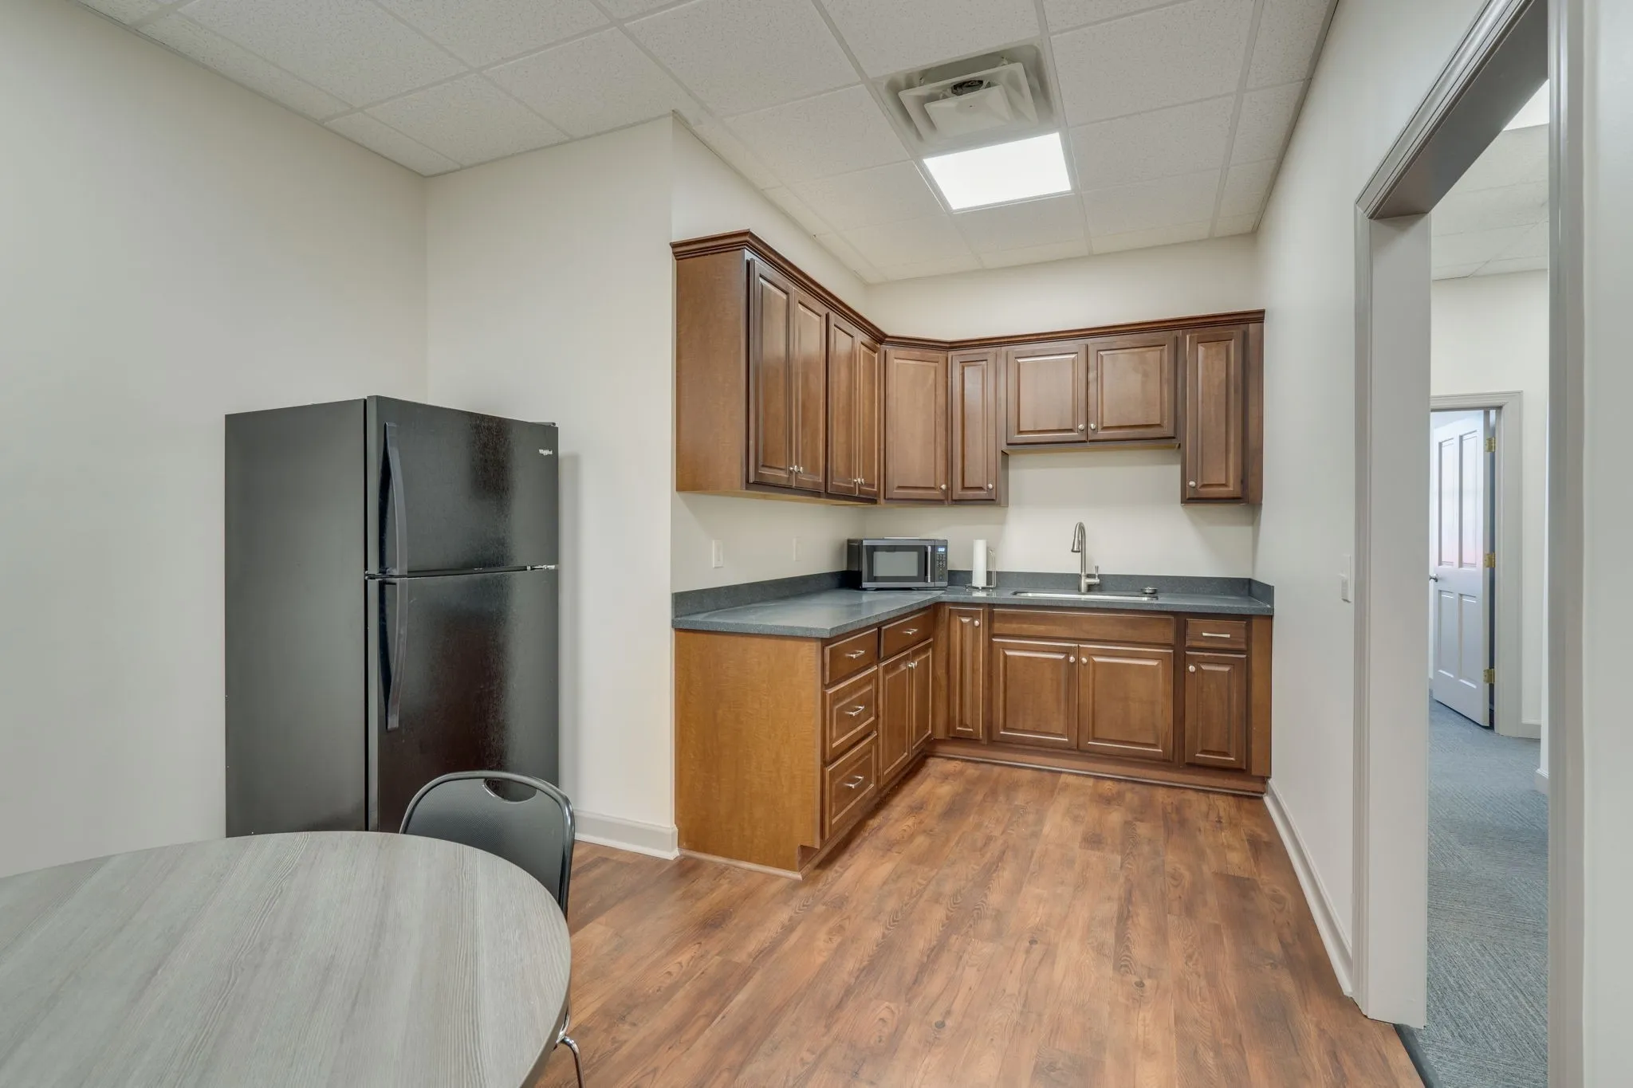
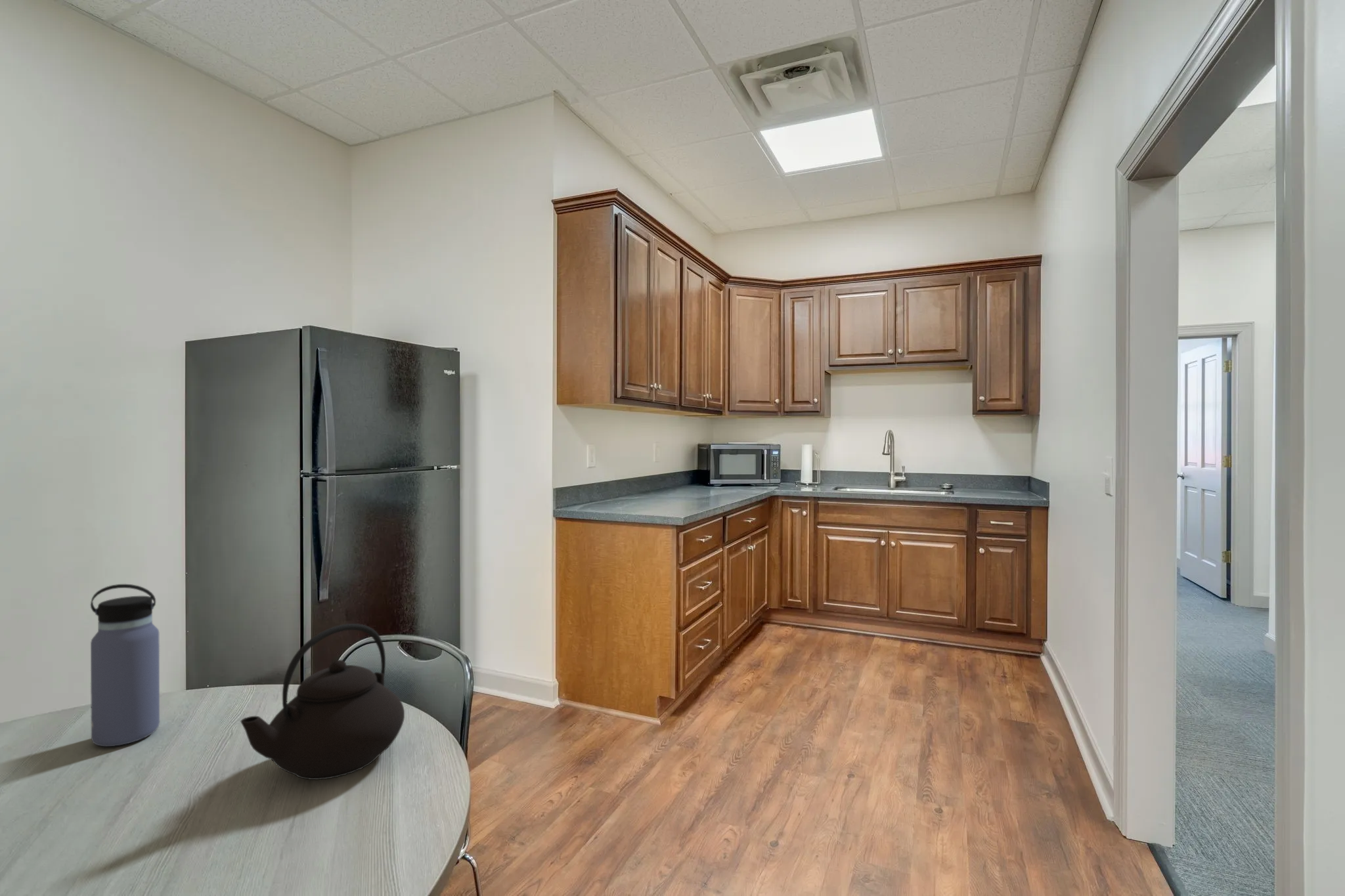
+ water bottle [90,584,160,747]
+ teapot [240,623,405,780]
